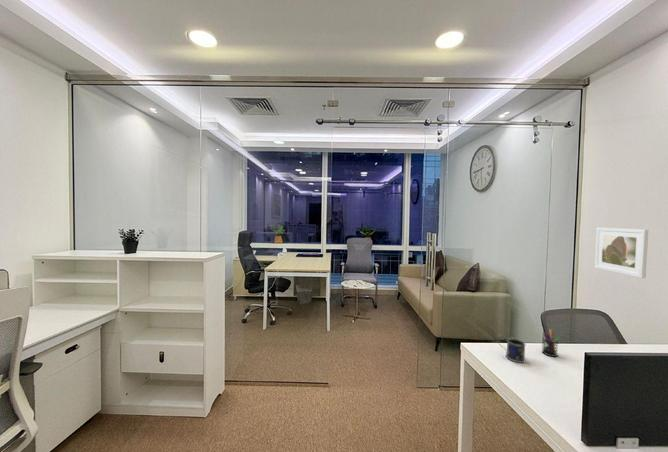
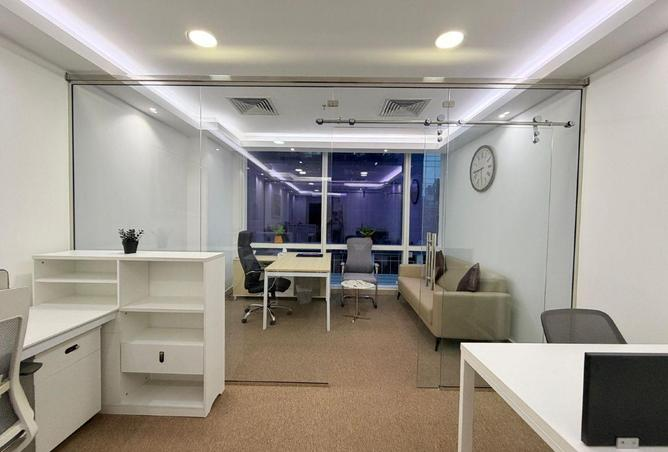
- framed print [594,227,649,279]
- pen holder [541,328,563,358]
- mug [496,334,527,364]
